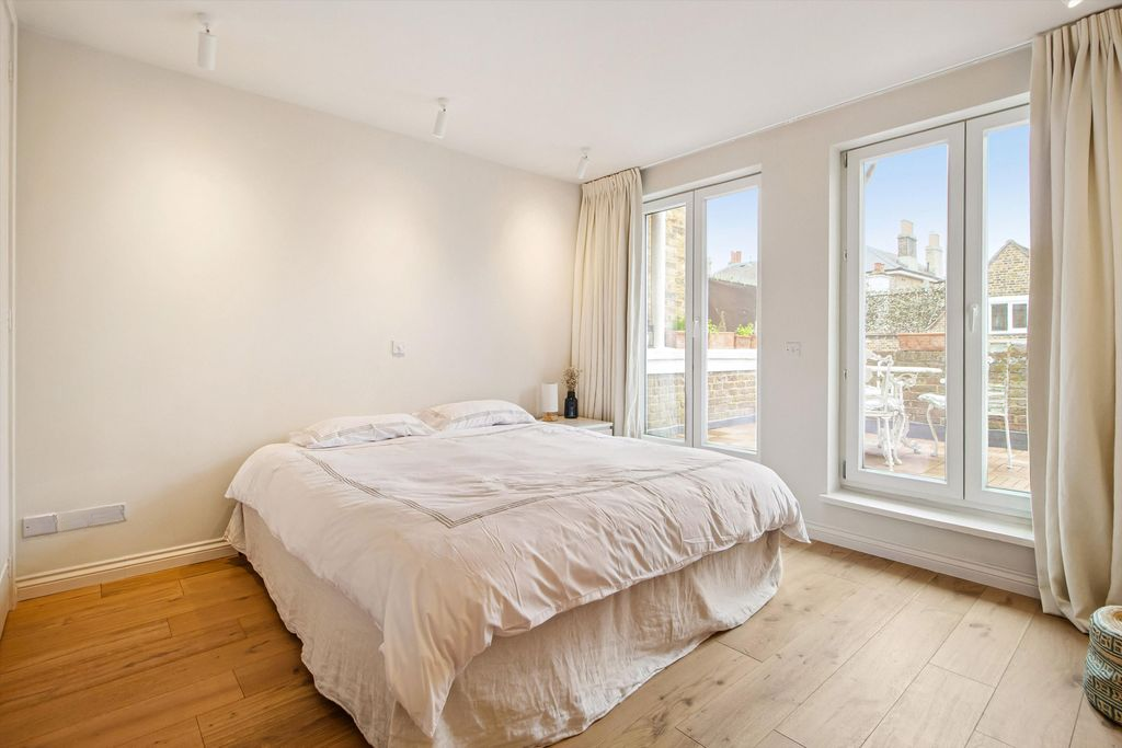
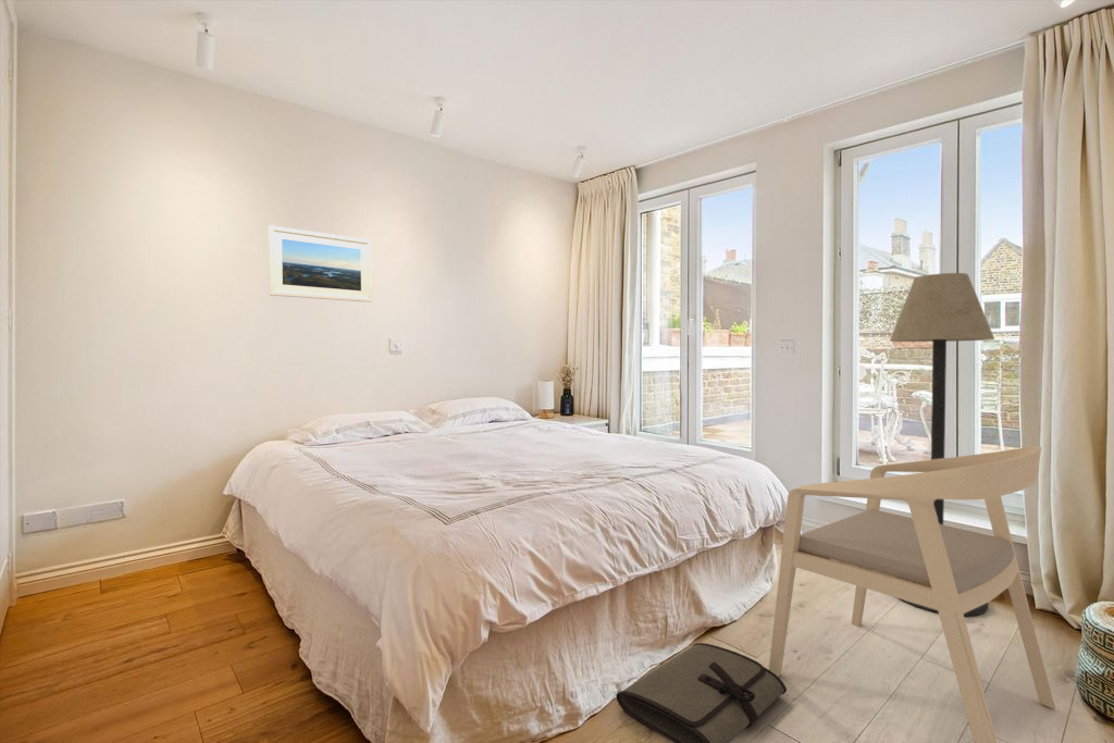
+ armchair [768,445,1056,743]
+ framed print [268,224,373,304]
+ tool roll [615,642,788,743]
+ floor lamp [889,272,995,617]
